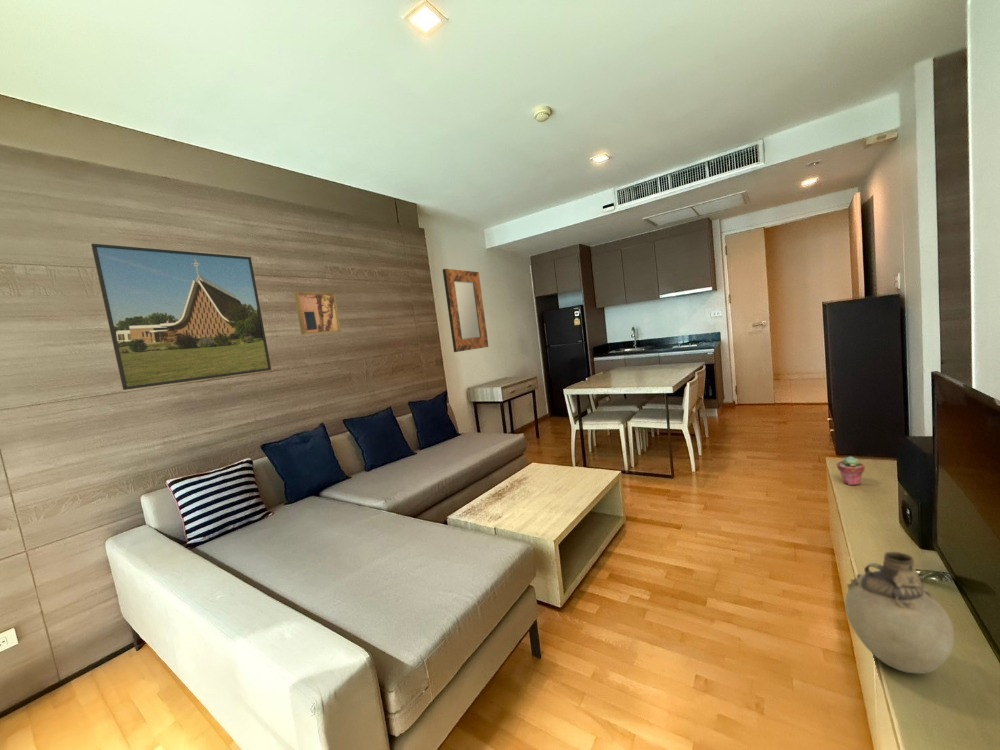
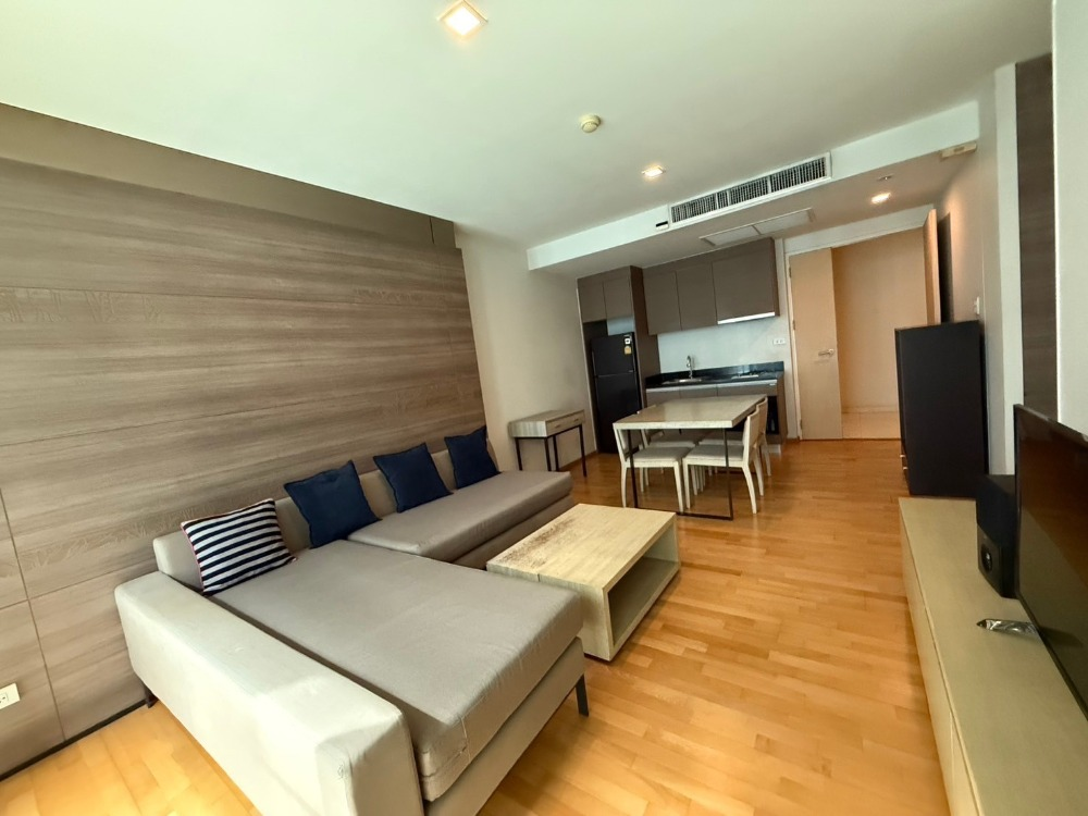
- wall art [293,291,342,336]
- vase [844,551,955,675]
- potted succulent [836,455,866,486]
- home mirror [442,268,489,353]
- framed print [90,243,272,391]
